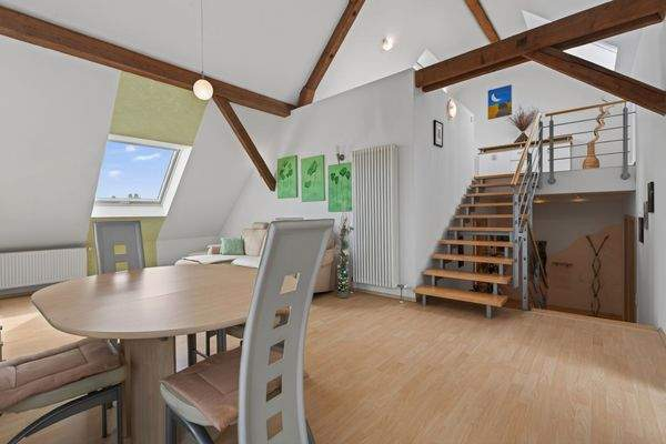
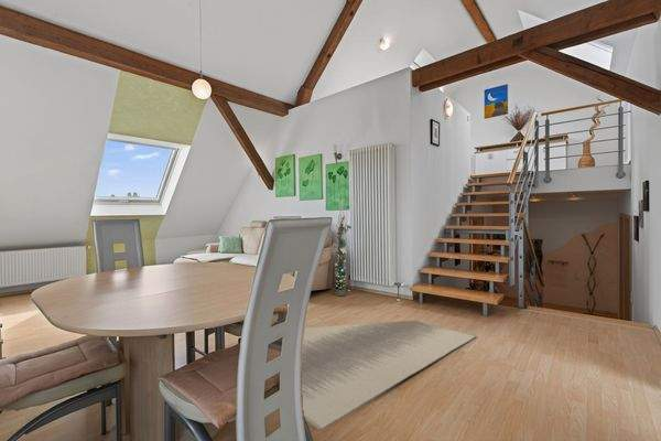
+ rug [302,320,477,432]
